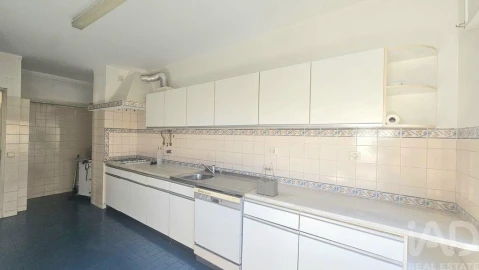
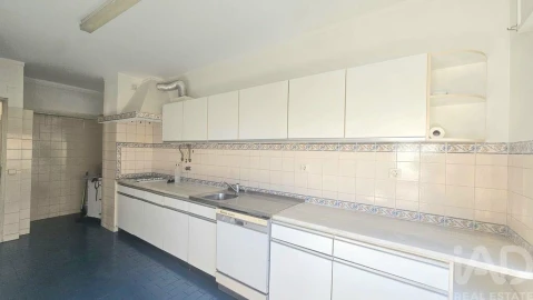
- utensil holder [256,162,279,197]
